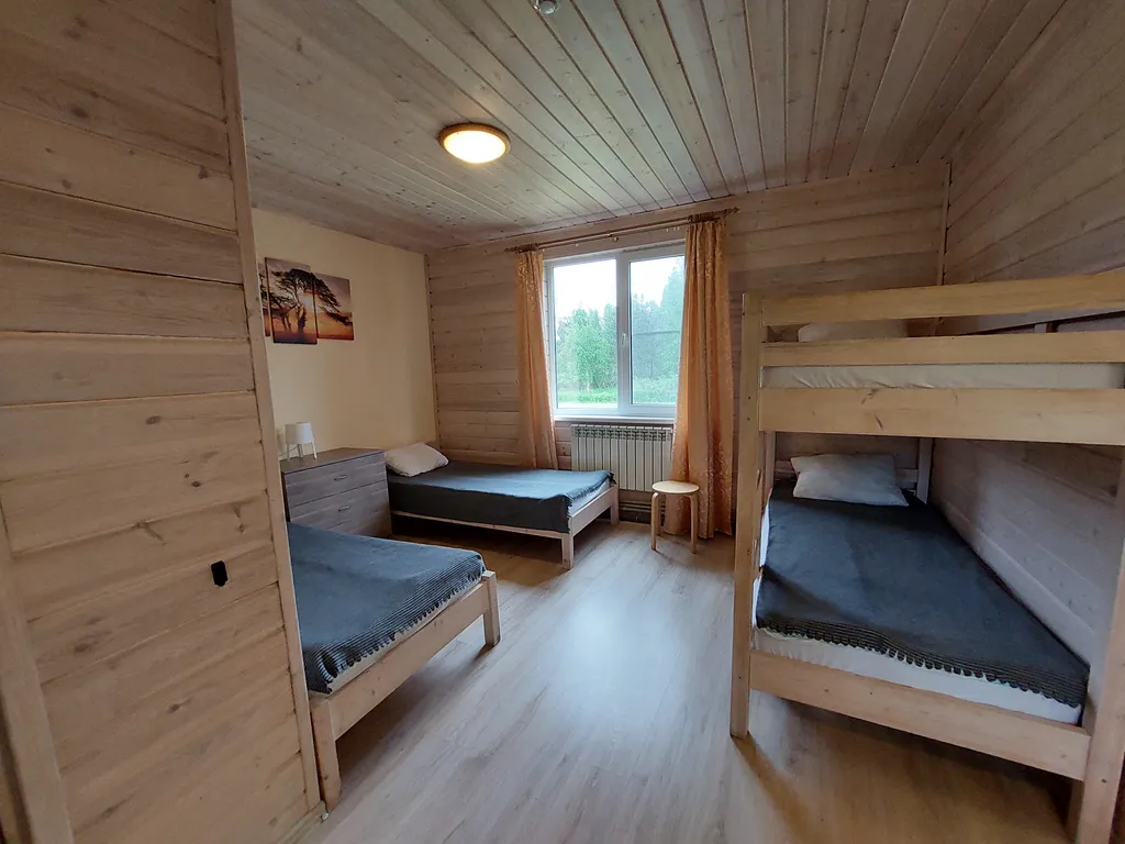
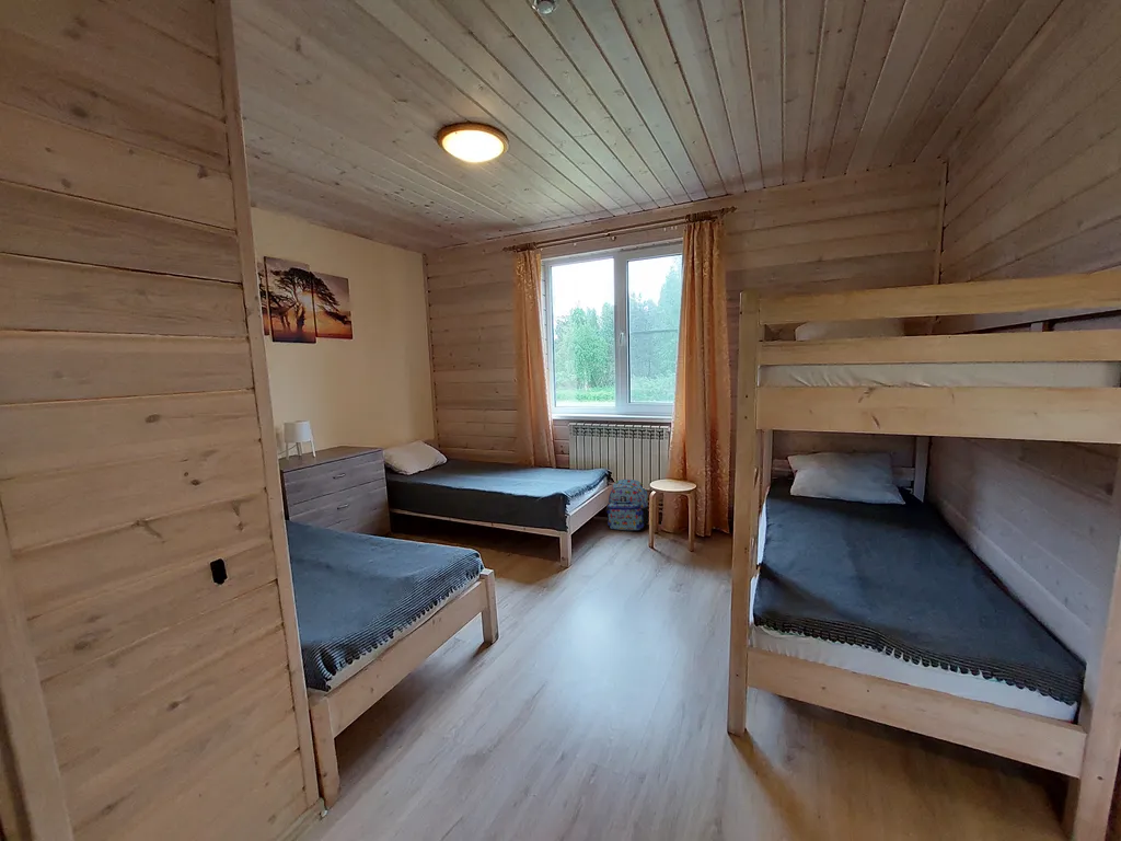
+ backpack [605,479,649,531]
